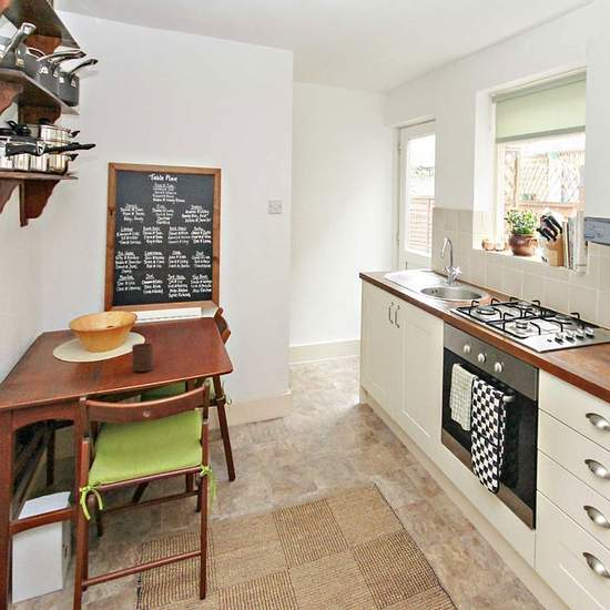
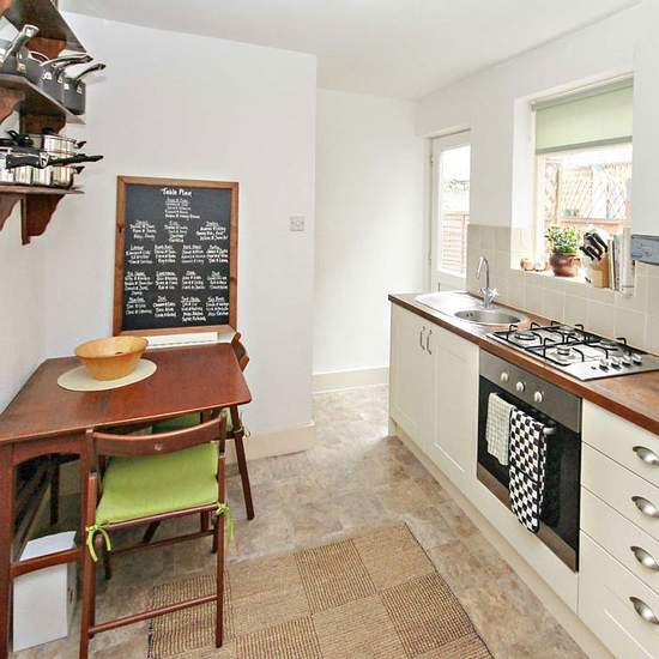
- cup [131,343,154,373]
